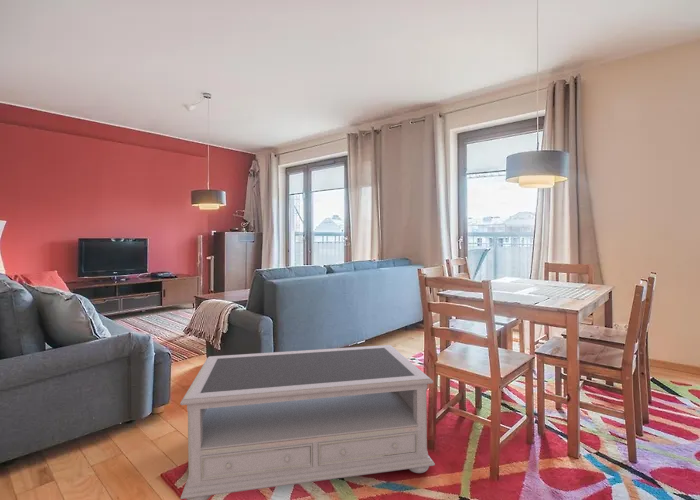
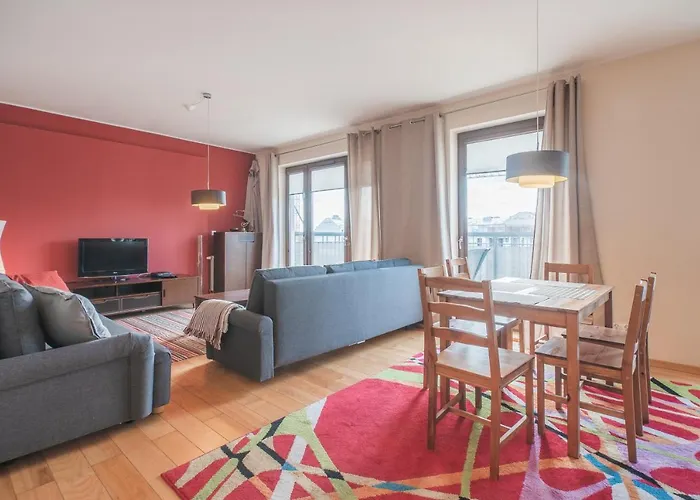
- coffee table [179,344,436,500]
